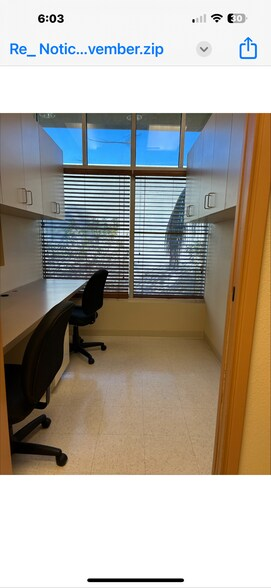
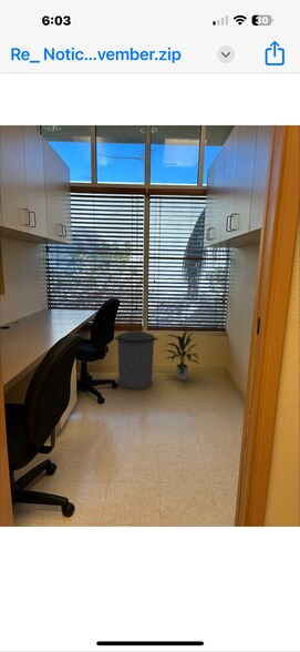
+ trash can [113,329,158,390]
+ indoor plant [162,329,201,381]
